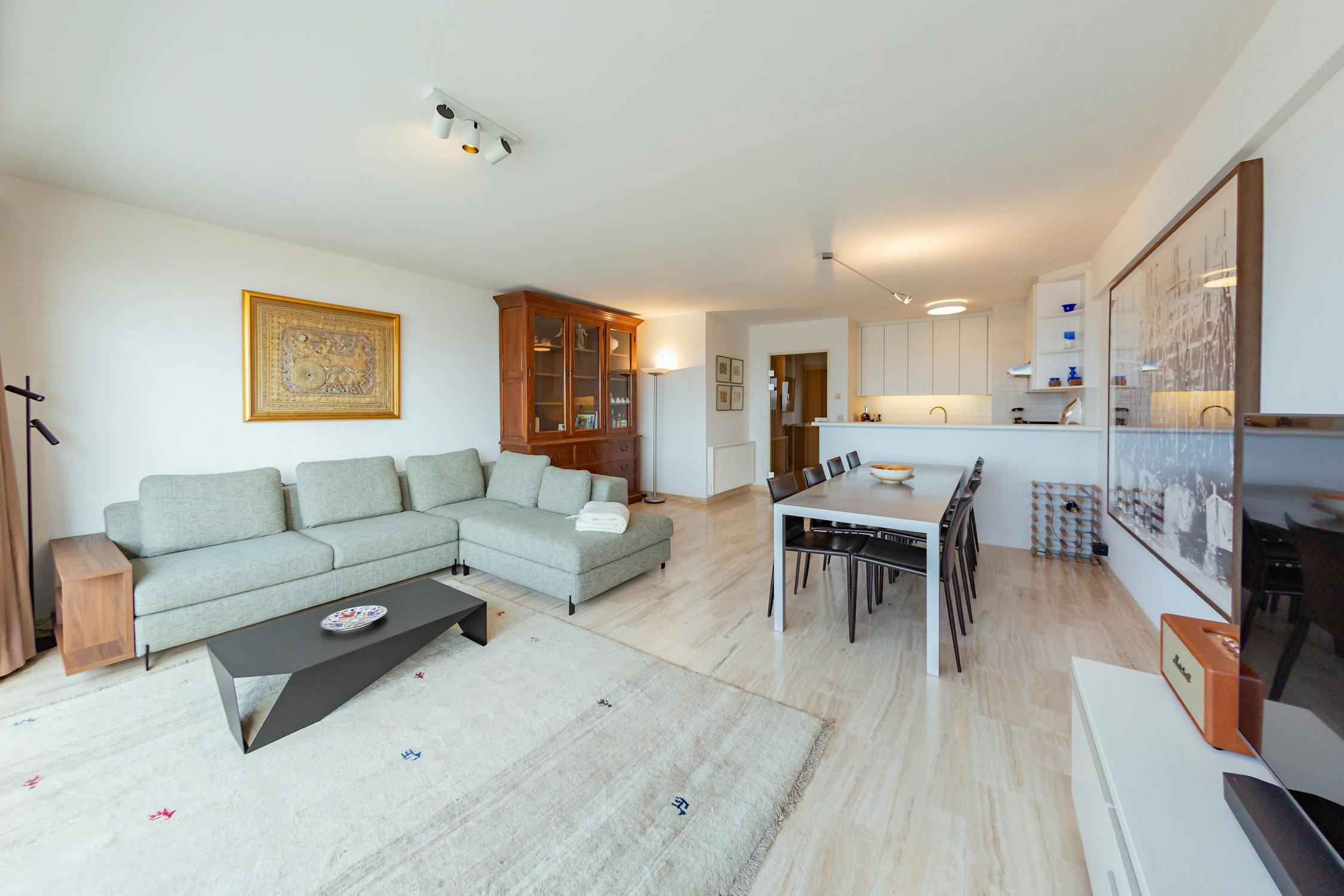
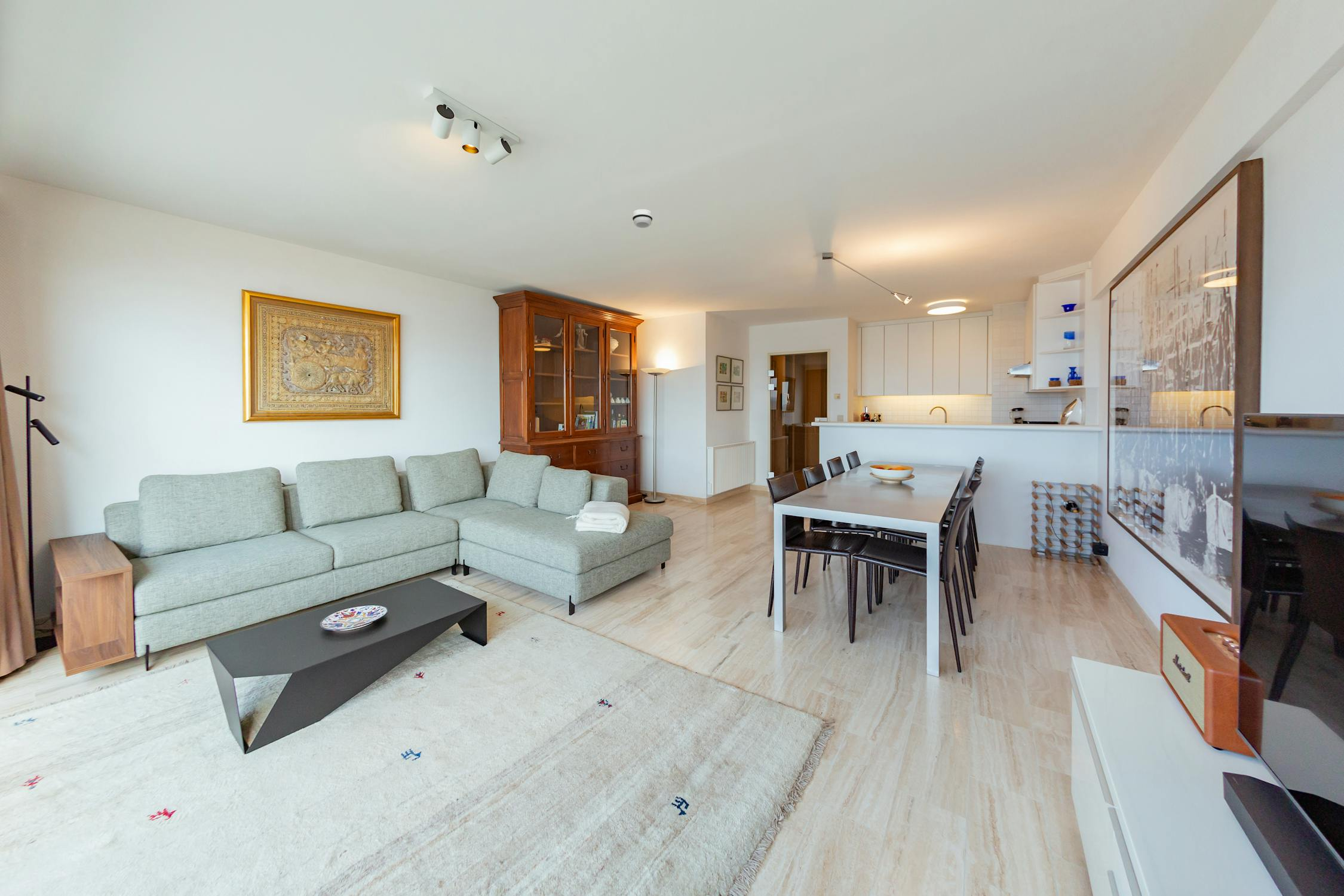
+ smoke detector [632,208,653,229]
